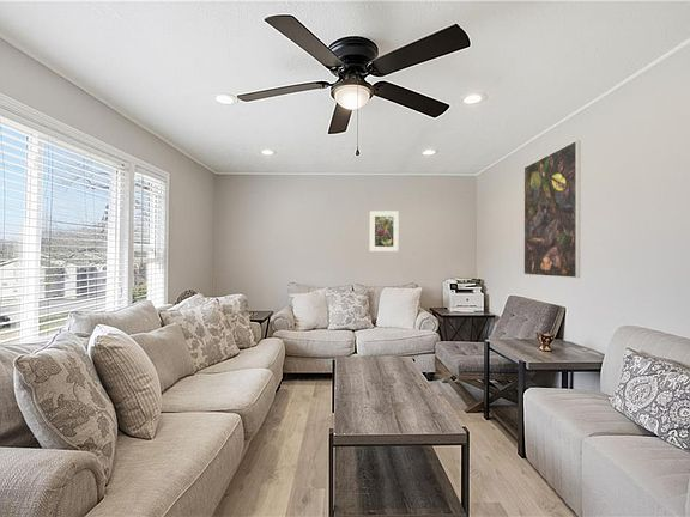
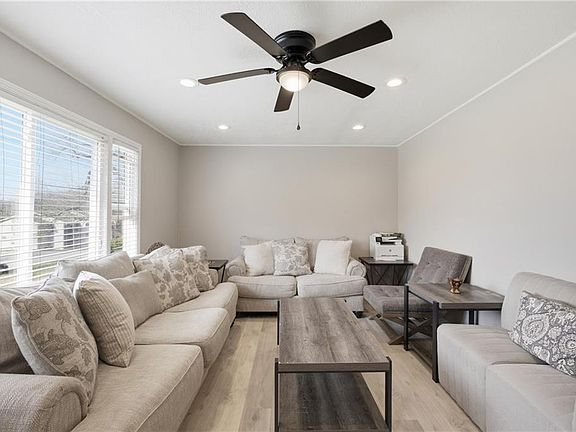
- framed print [522,139,581,279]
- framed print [369,209,400,253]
